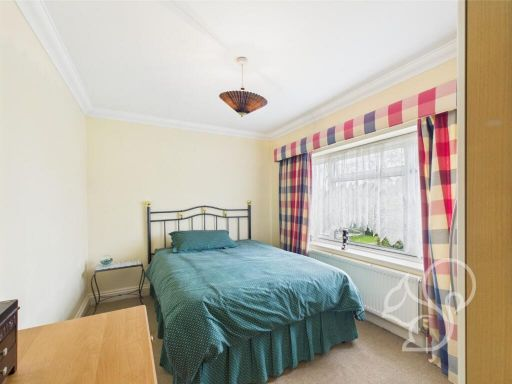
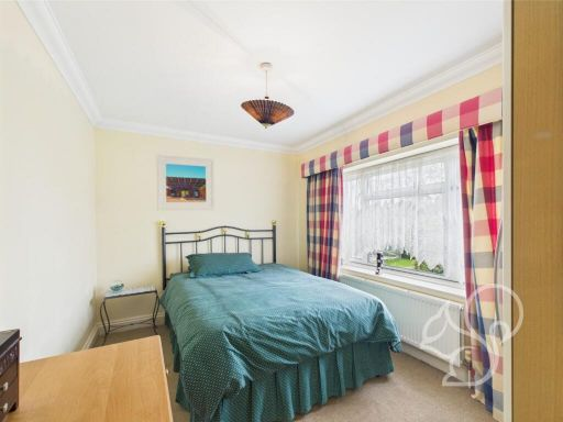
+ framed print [156,154,214,211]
